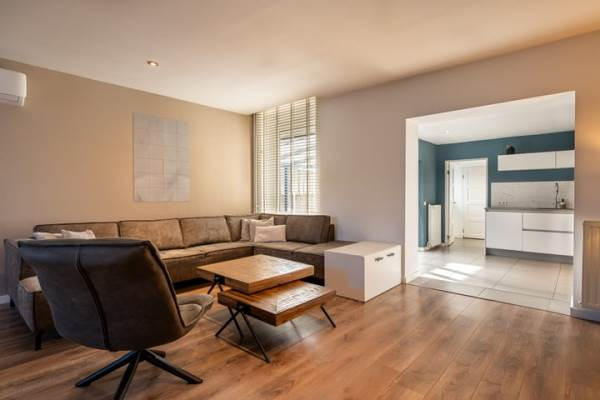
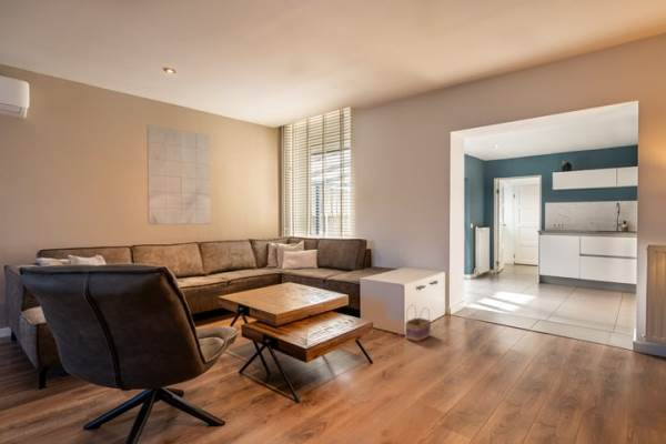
+ basket [404,304,432,343]
